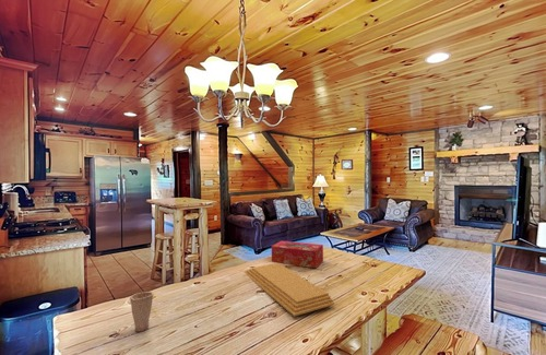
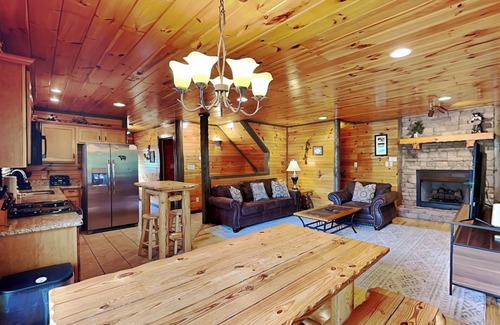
- cup [129,291,155,332]
- cutting board [244,262,335,318]
- tissue box [271,240,324,269]
